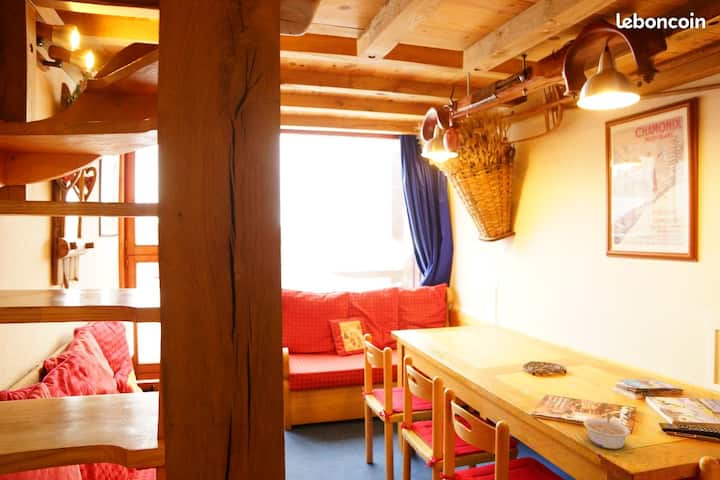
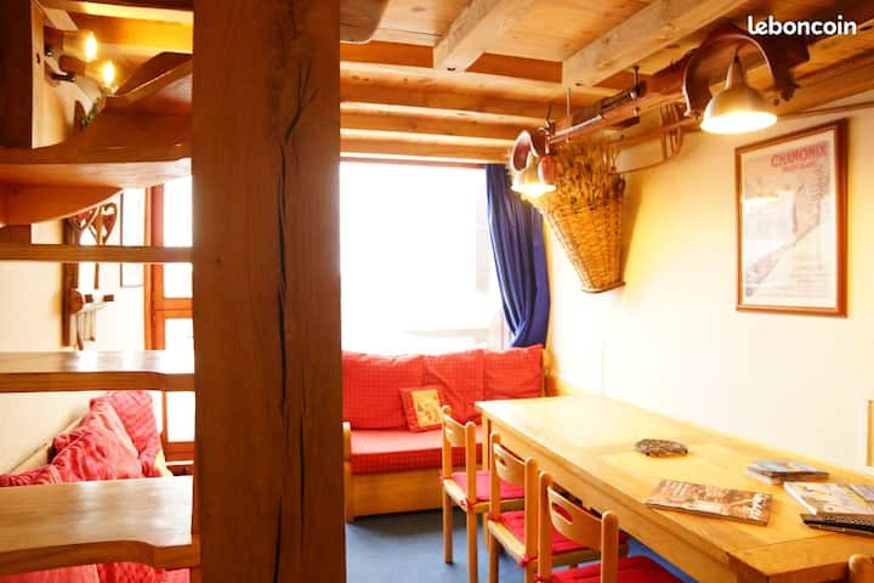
- legume [582,412,632,450]
